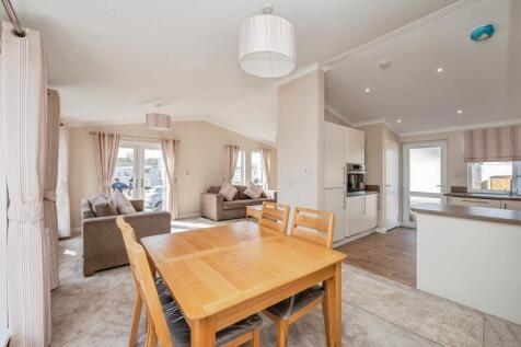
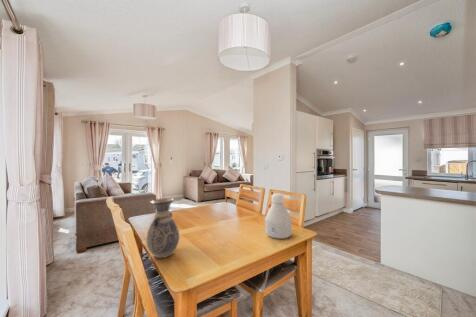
+ vase [145,197,180,259]
+ bottle [264,193,293,240]
